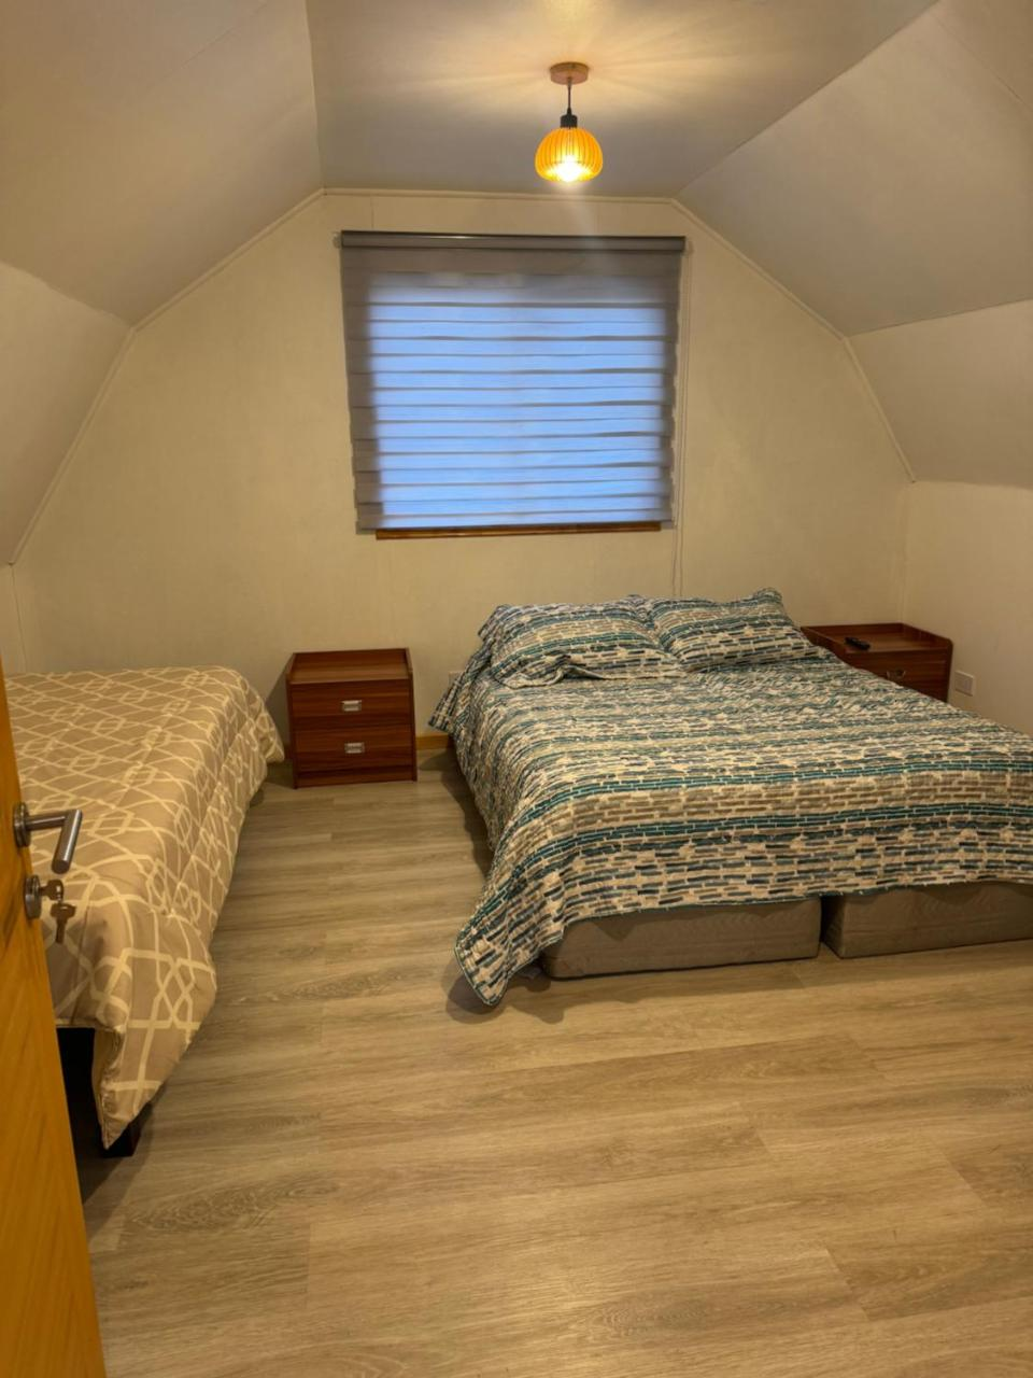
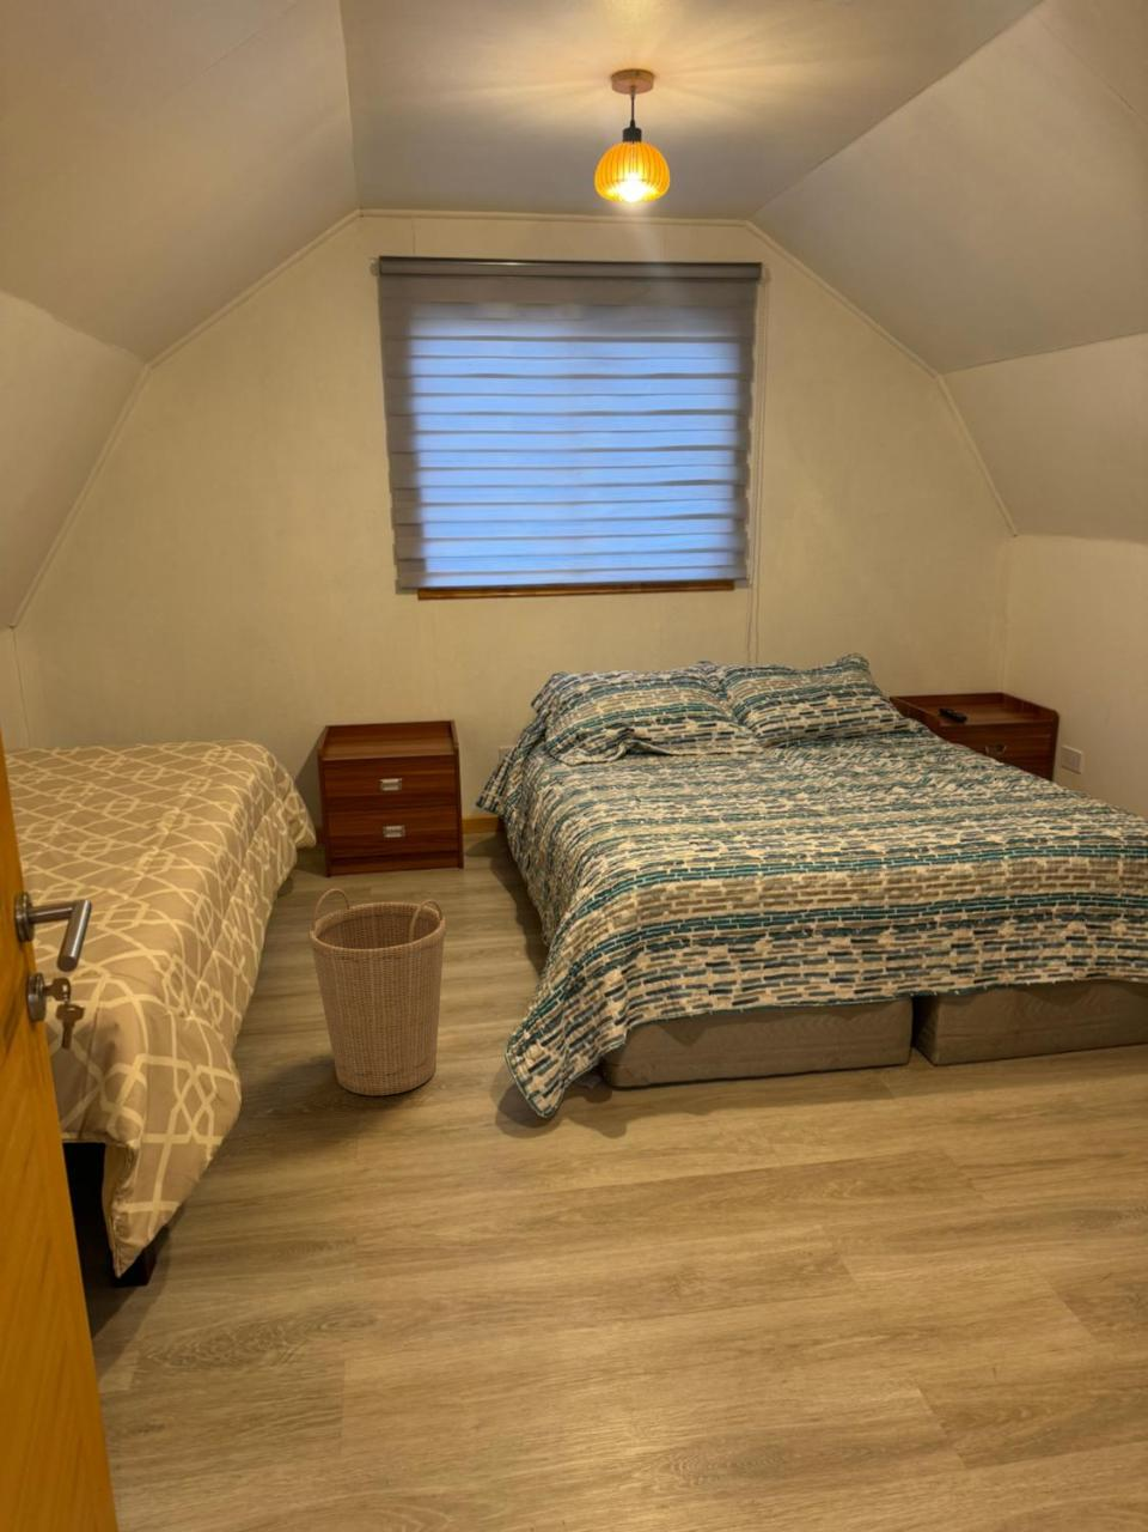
+ basket [308,887,447,1097]
